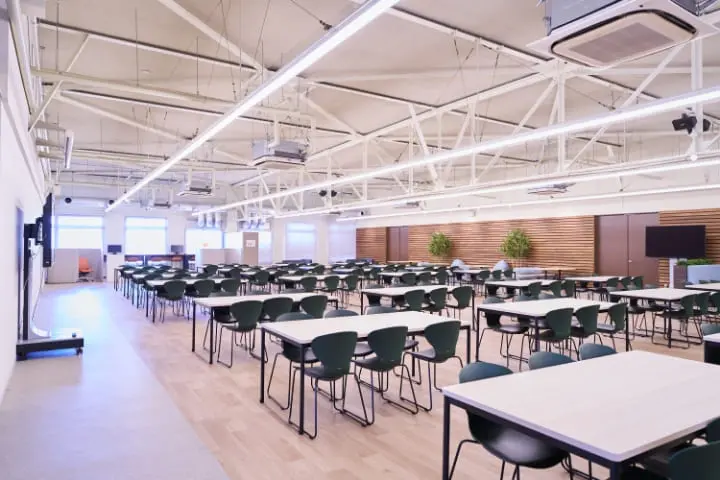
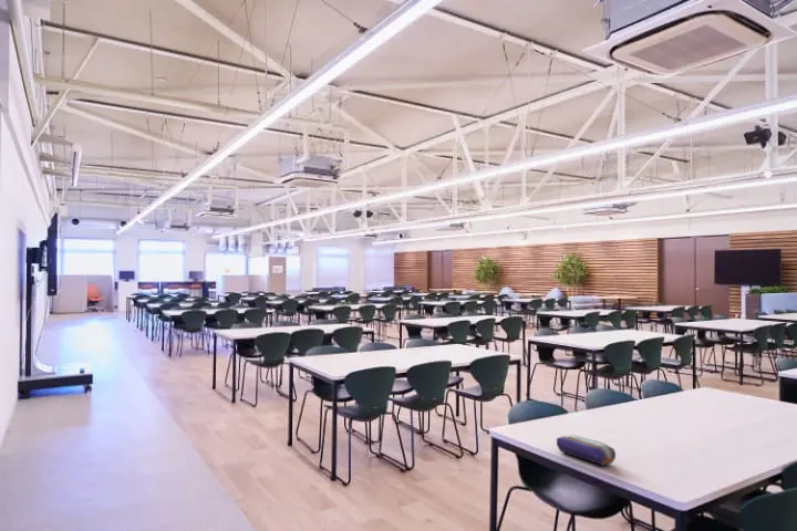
+ pencil case [556,434,617,467]
